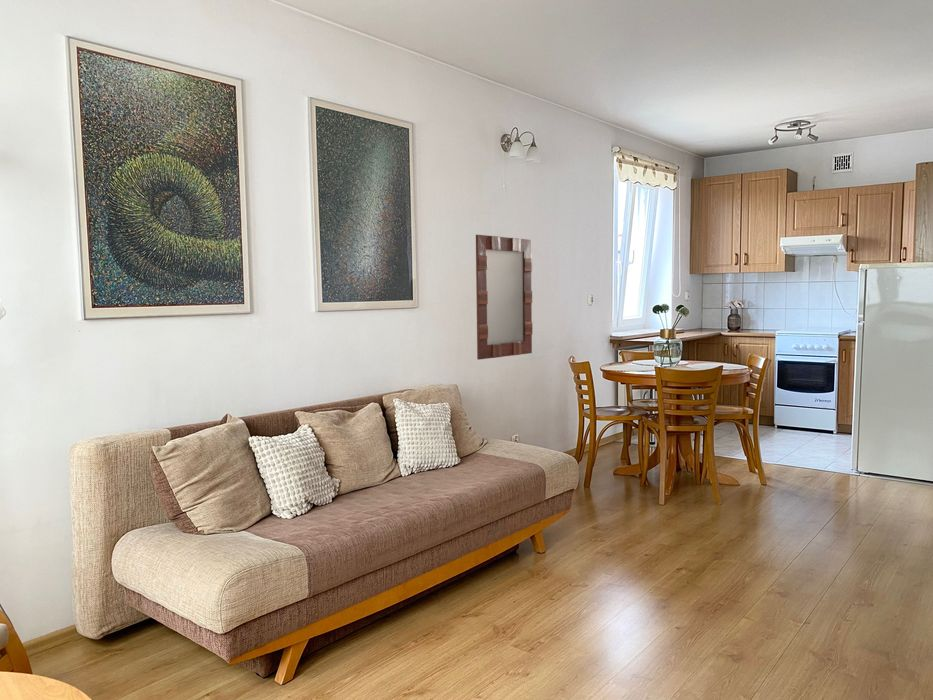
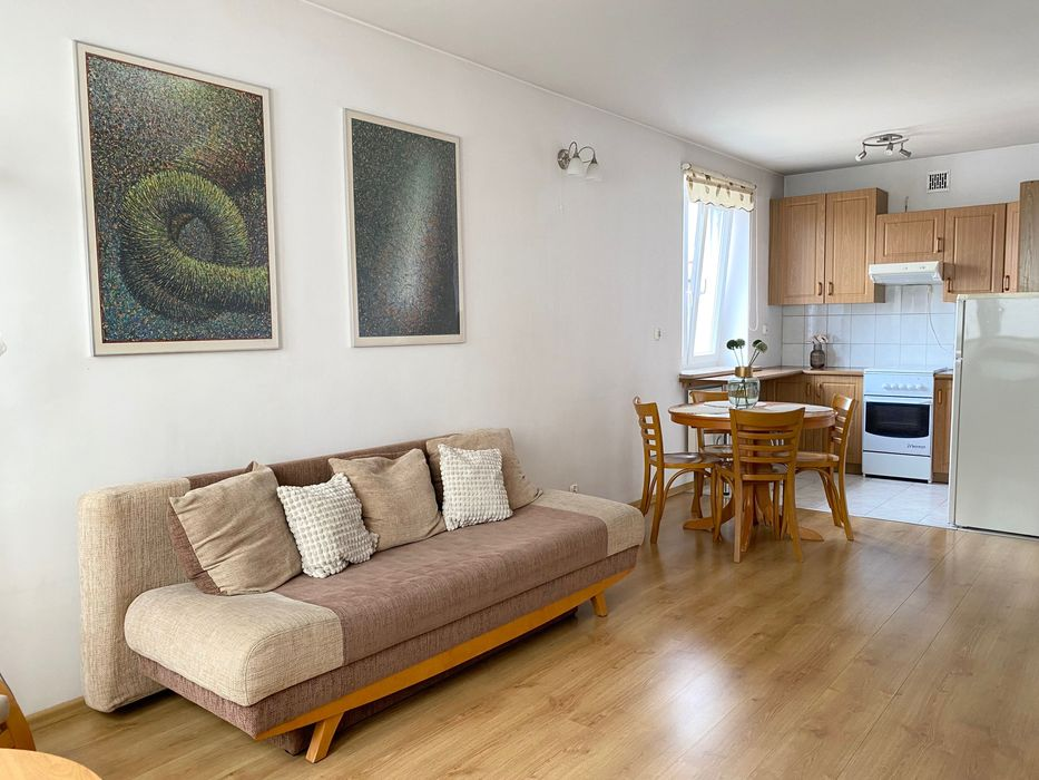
- home mirror [475,234,533,361]
